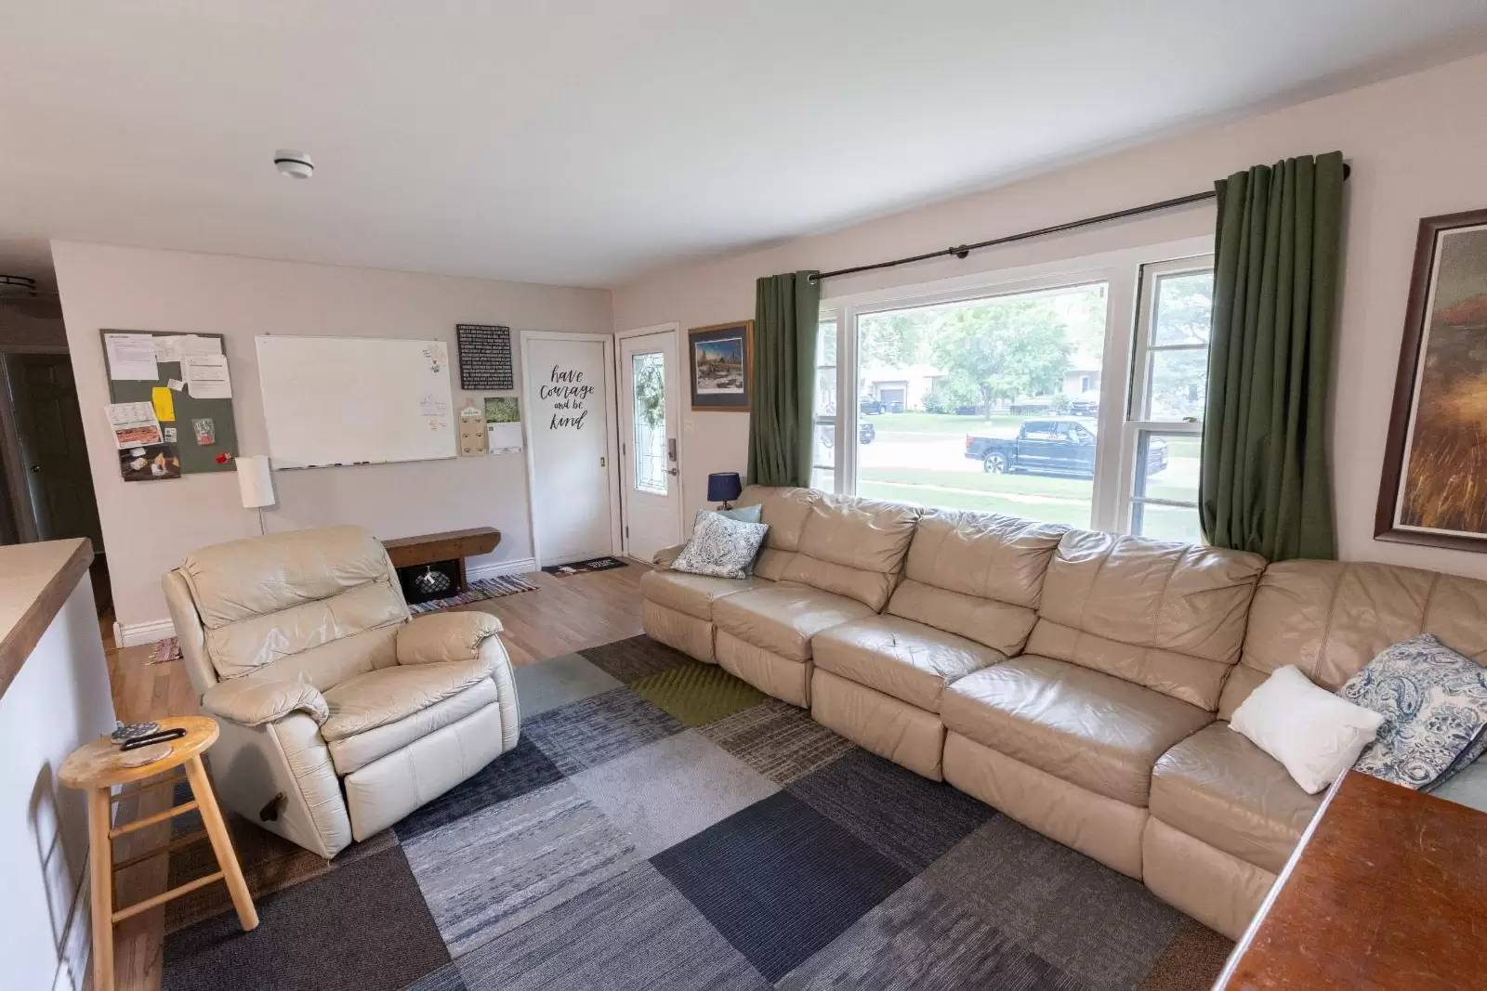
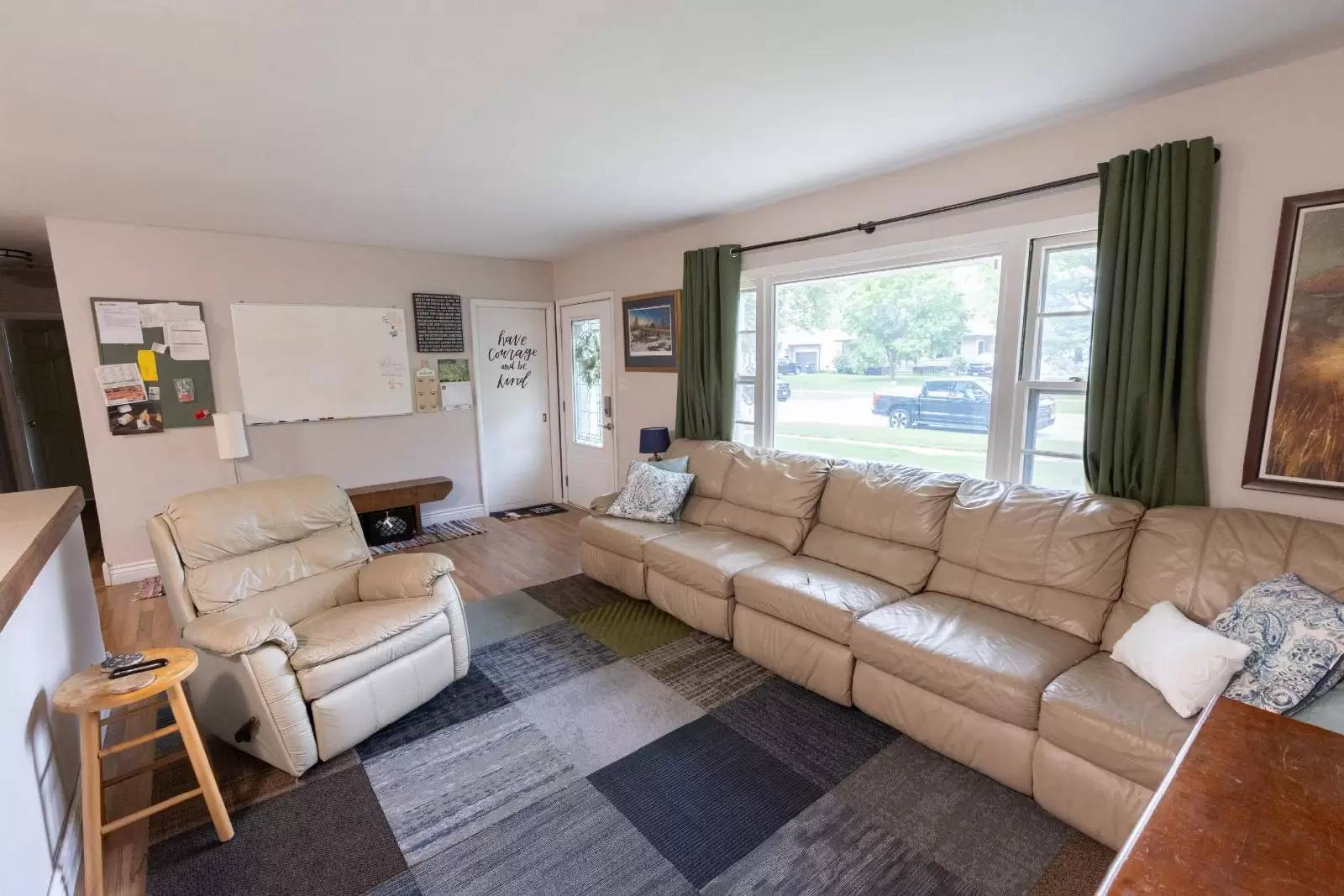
- smoke detector [272,148,315,180]
